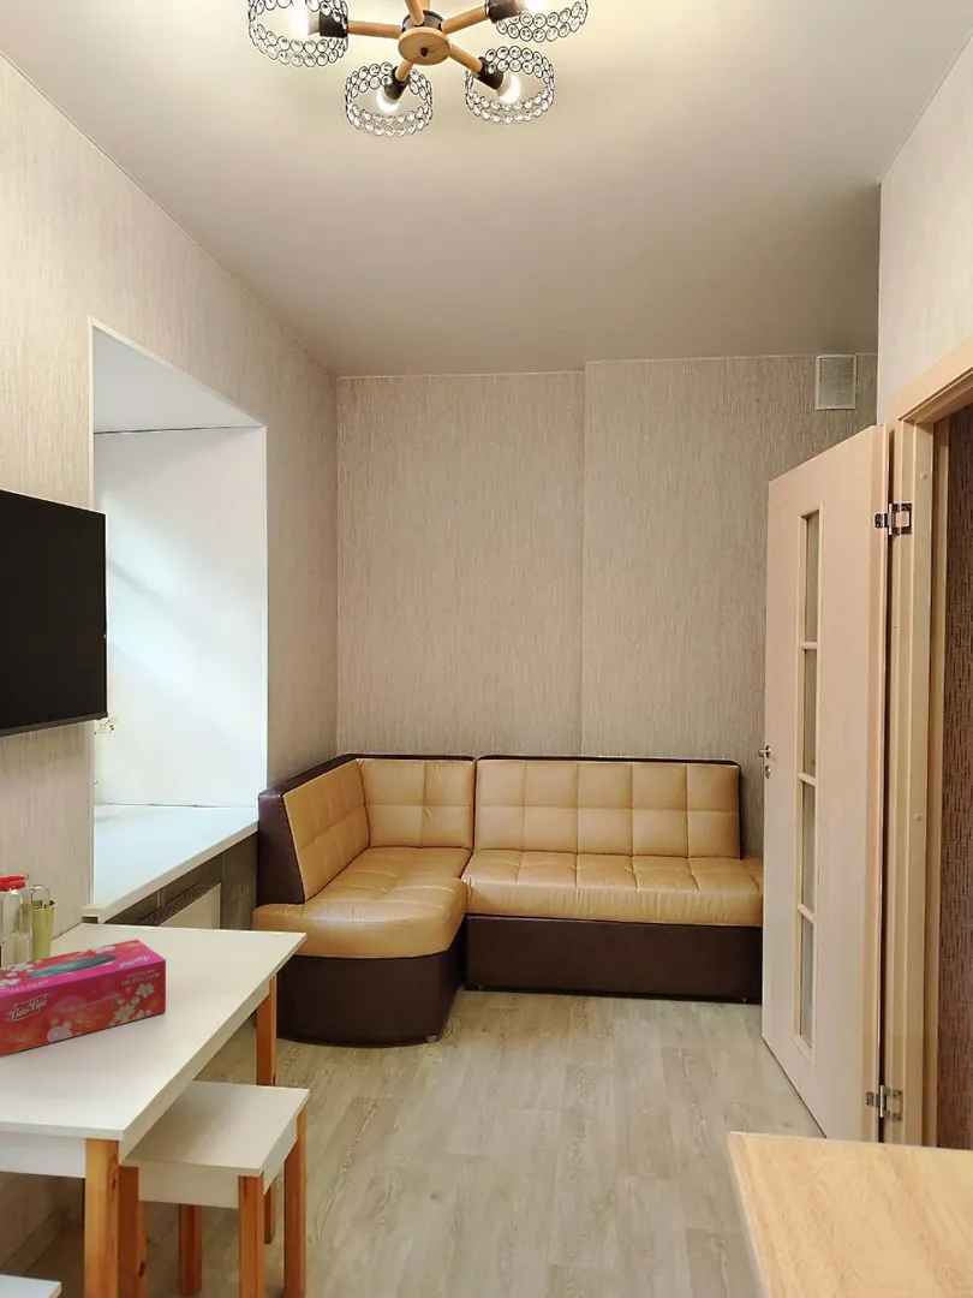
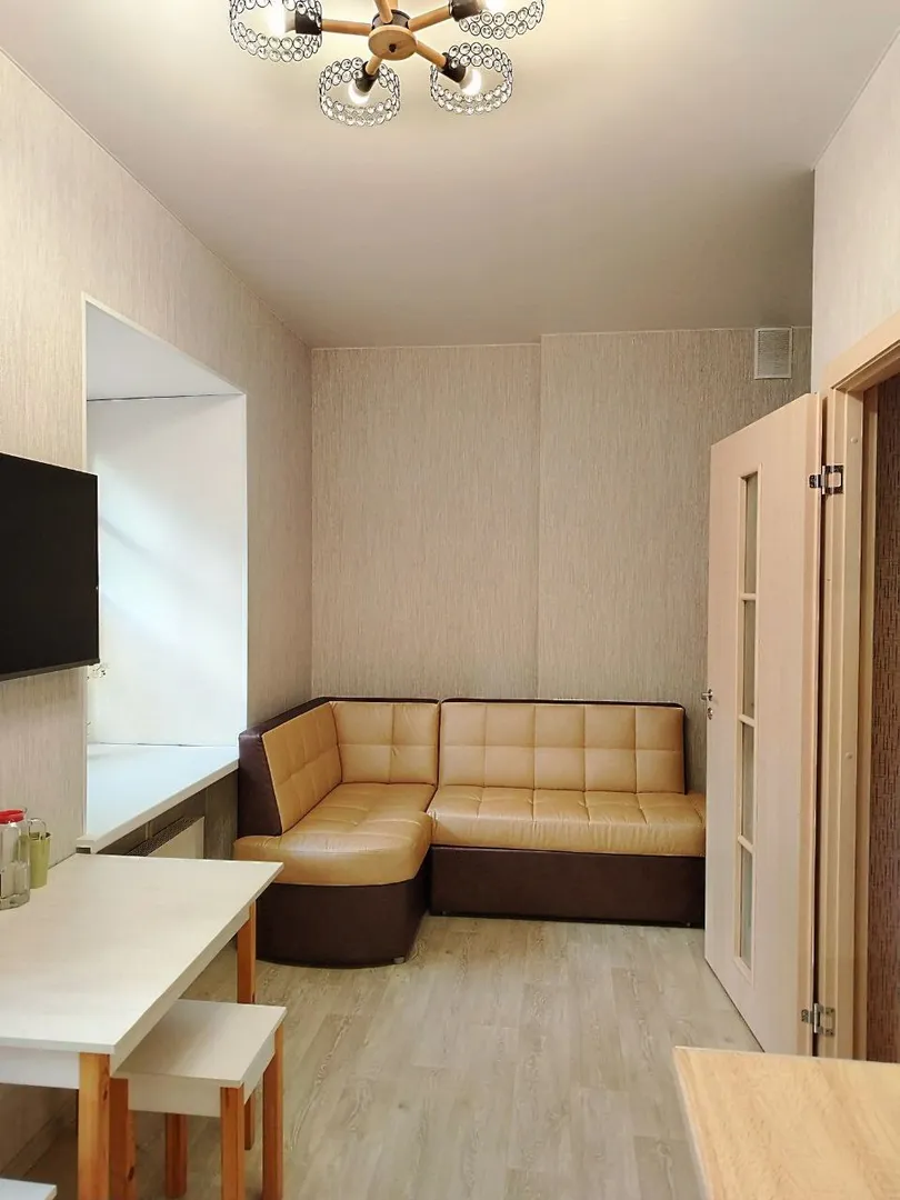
- tissue box [0,939,167,1058]
